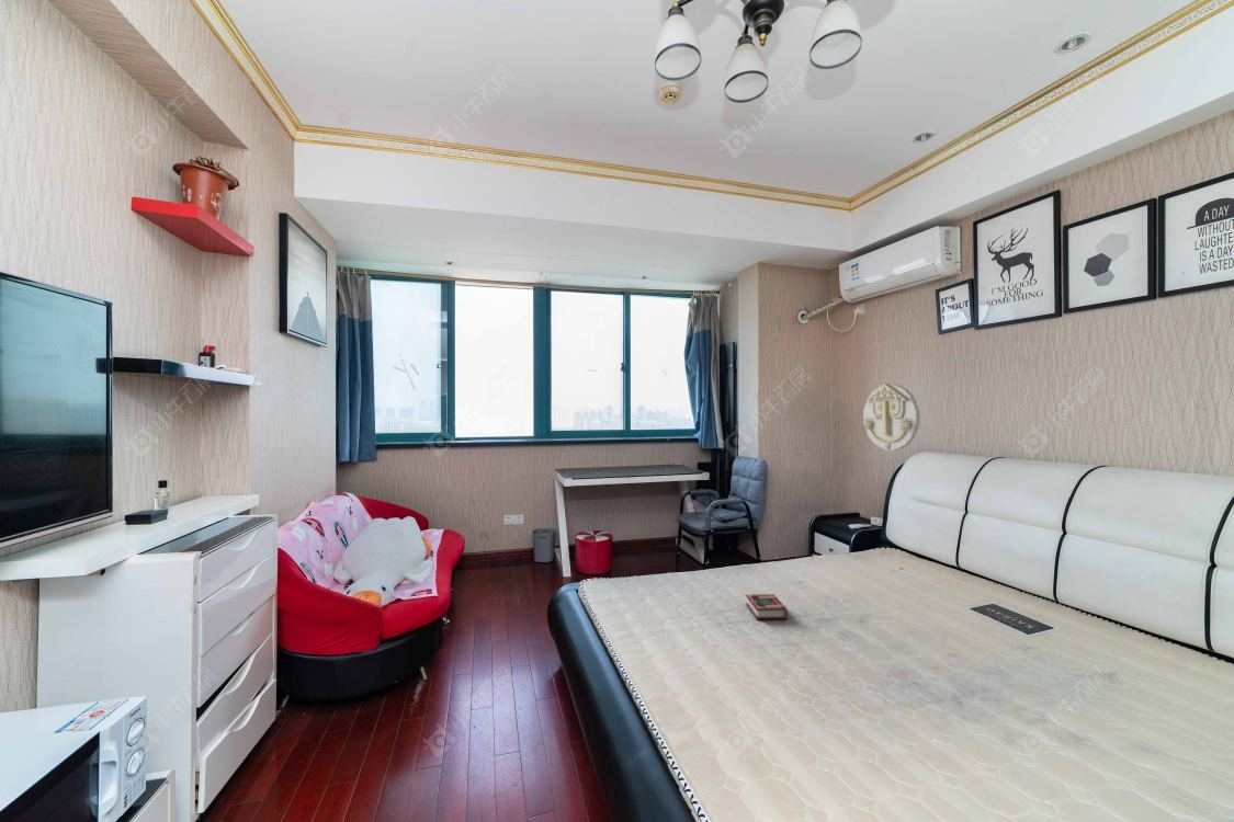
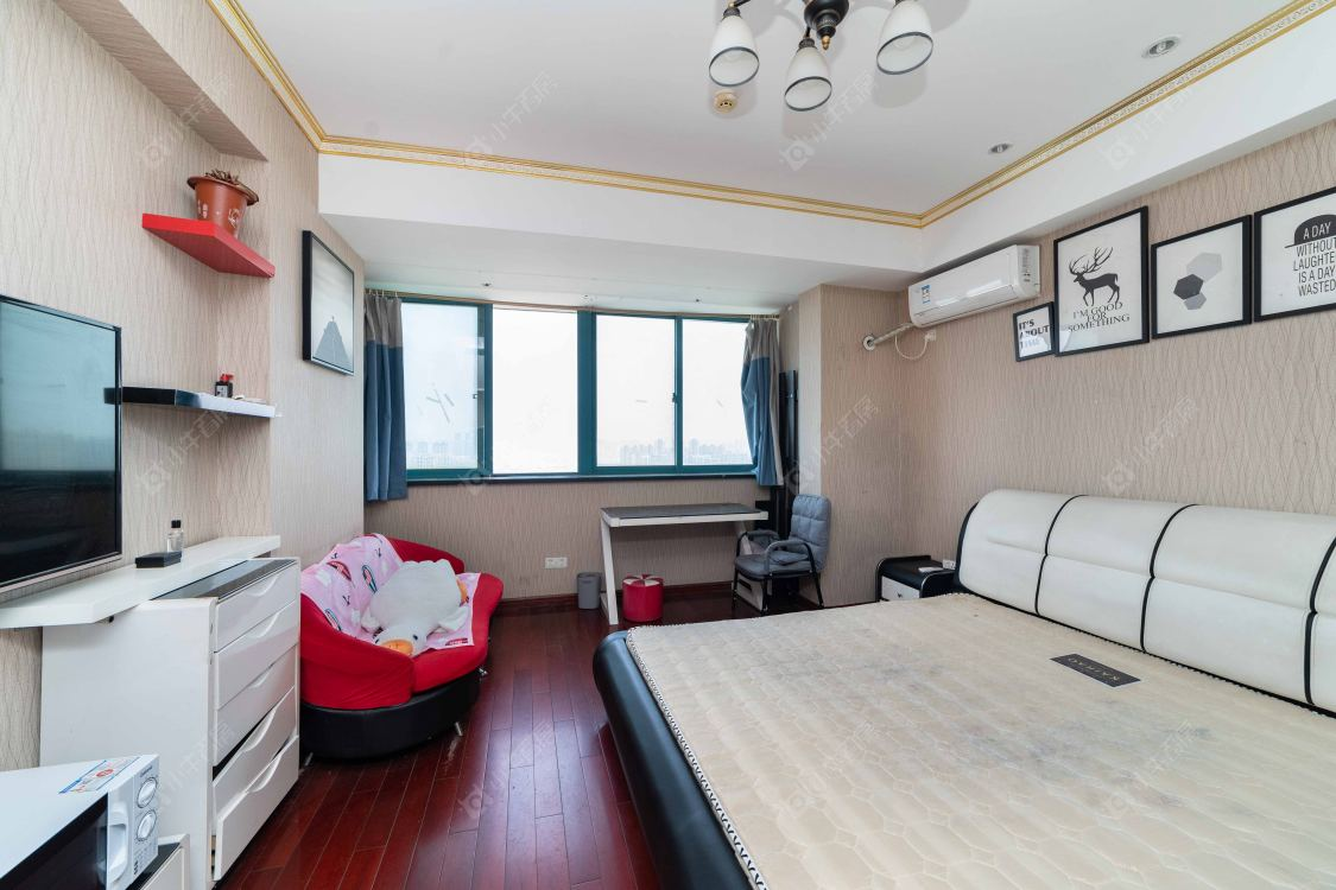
- book [745,593,789,620]
- wall decoration [861,383,921,452]
